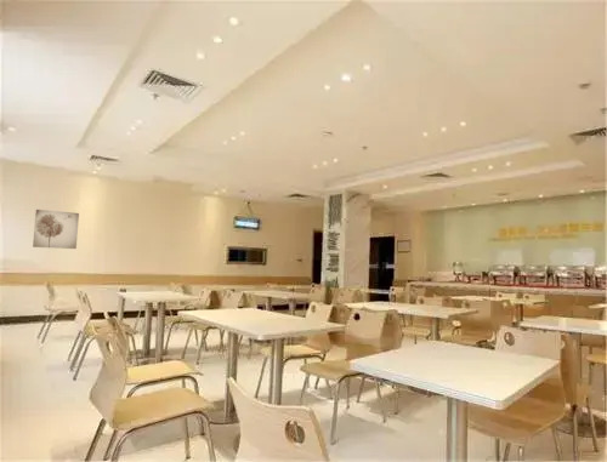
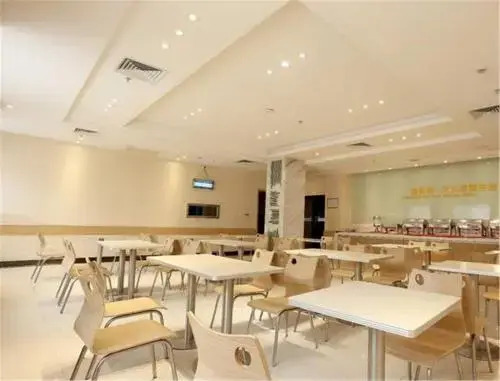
- wall art [32,209,80,250]
